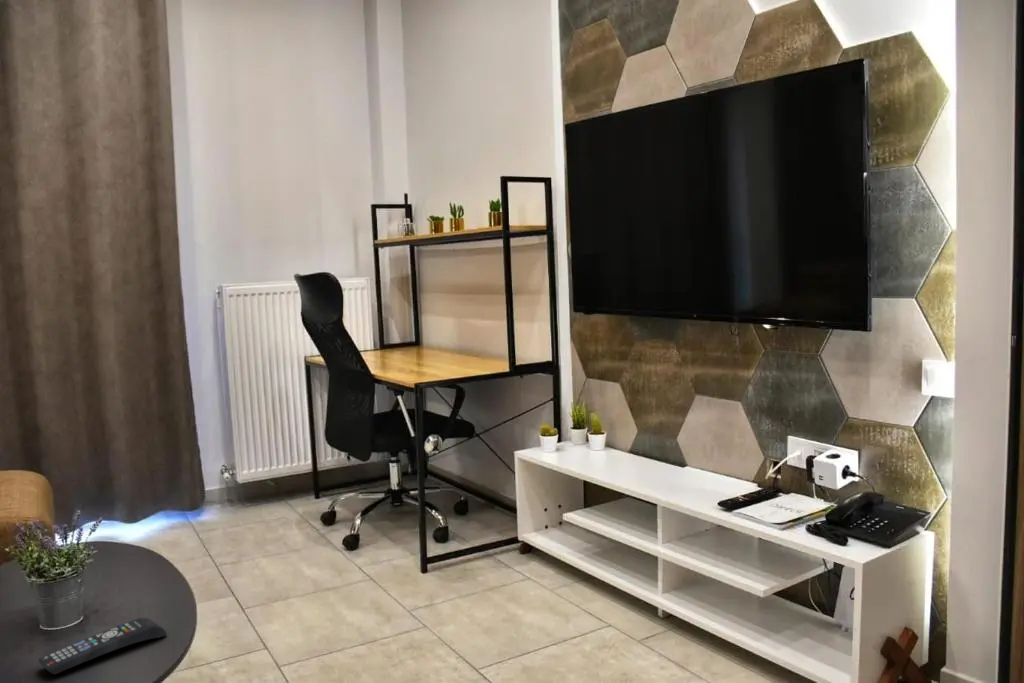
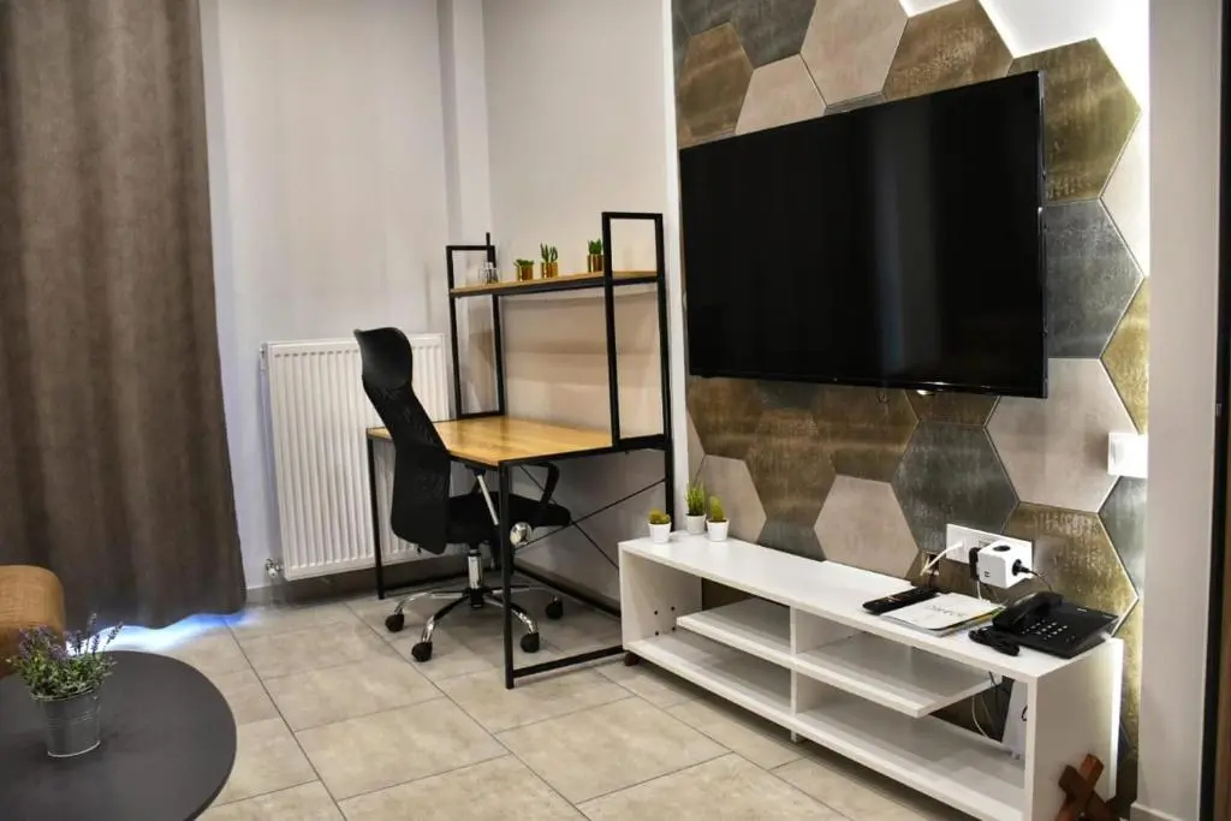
- remote control [37,617,168,675]
